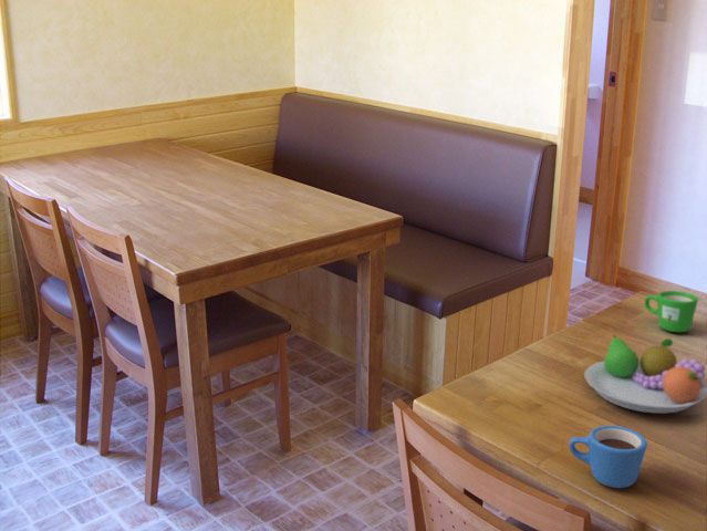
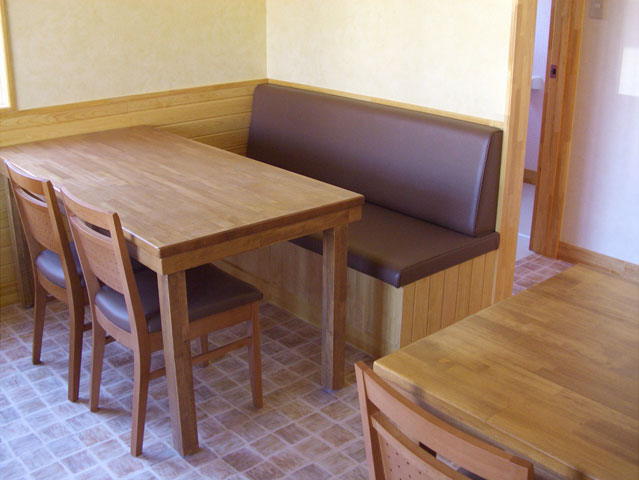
- mug [568,425,648,489]
- mug [643,290,699,333]
- fruit bowl [583,334,707,415]
